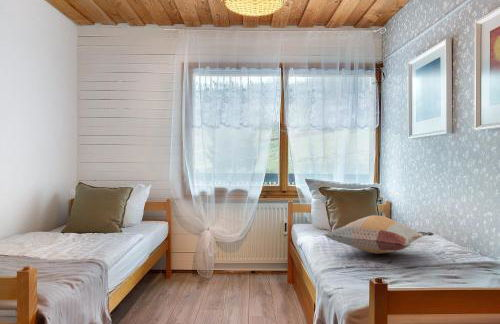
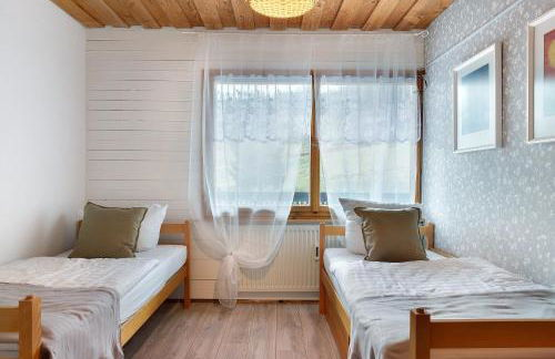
- decorative pillow [322,214,435,255]
